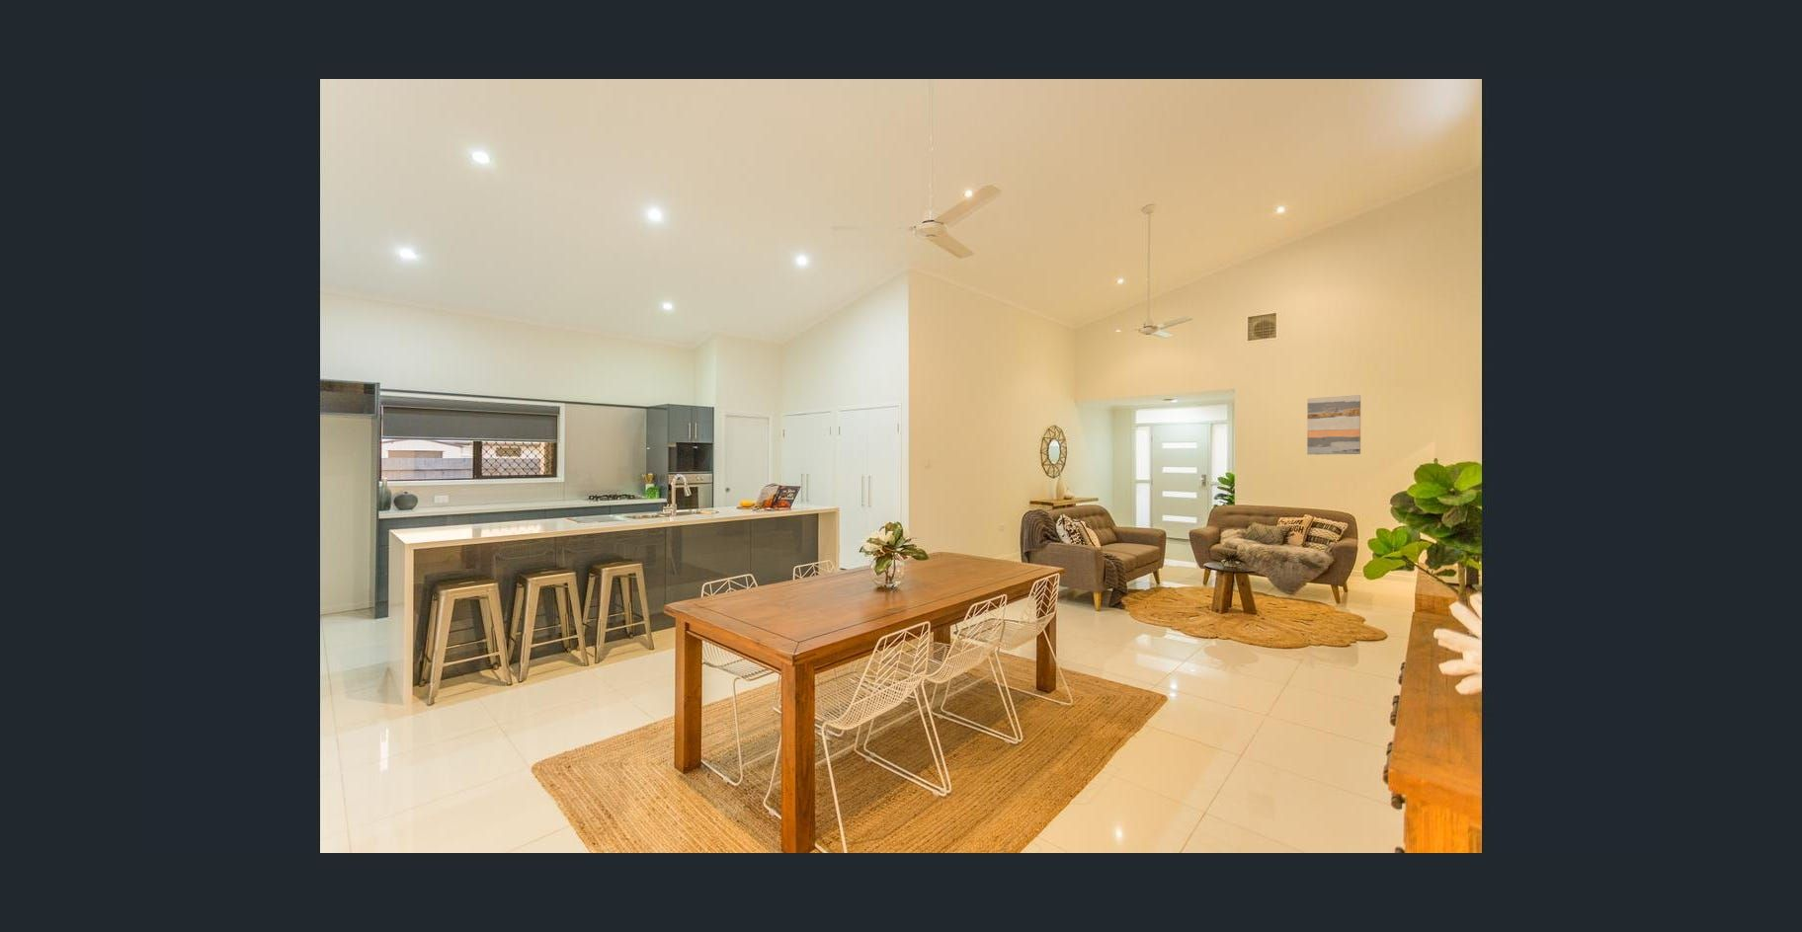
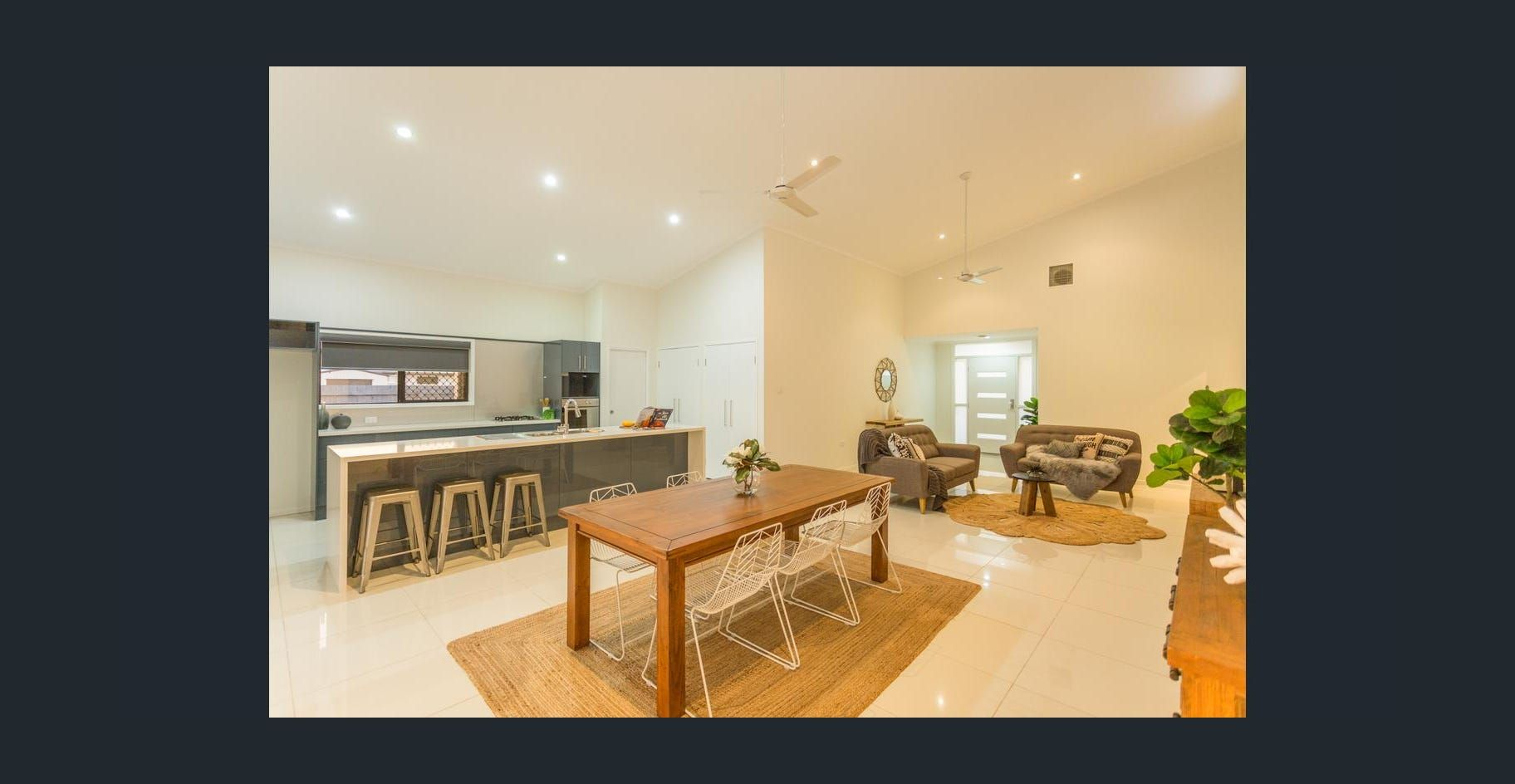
- wall art [1306,393,1362,455]
